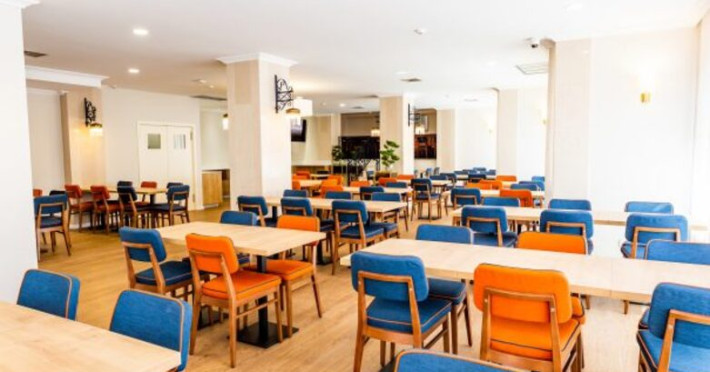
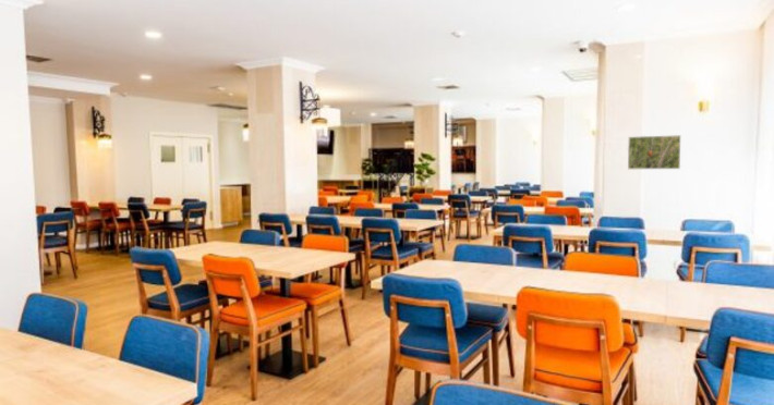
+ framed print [627,134,681,170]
